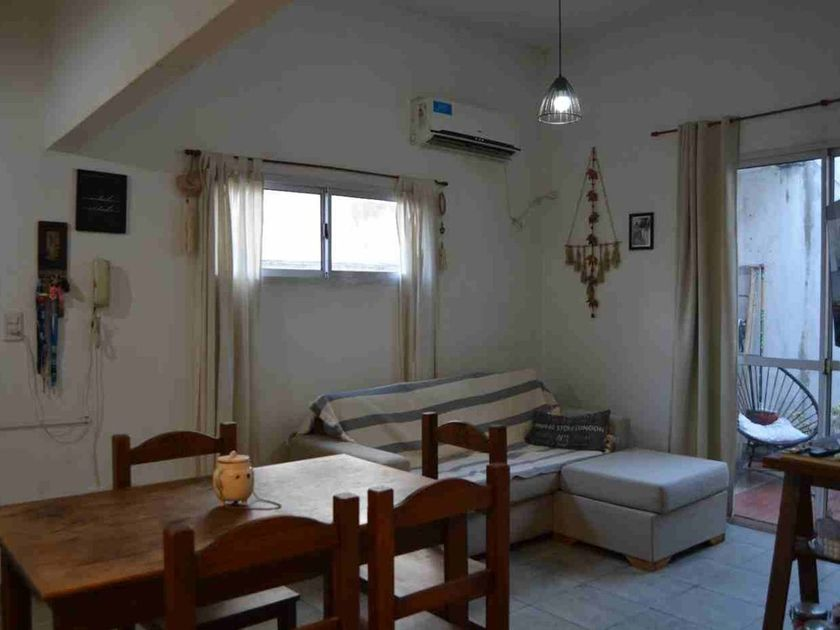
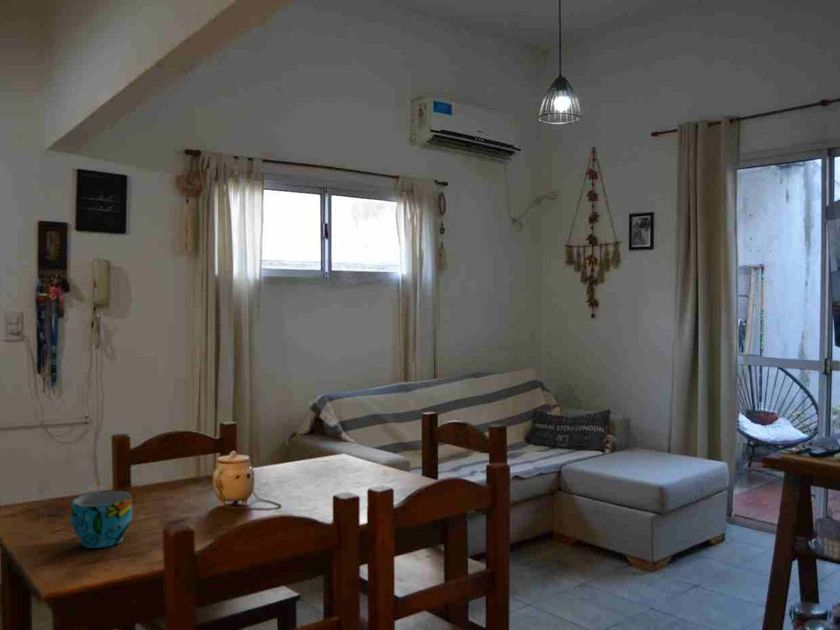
+ cup [70,490,134,549]
